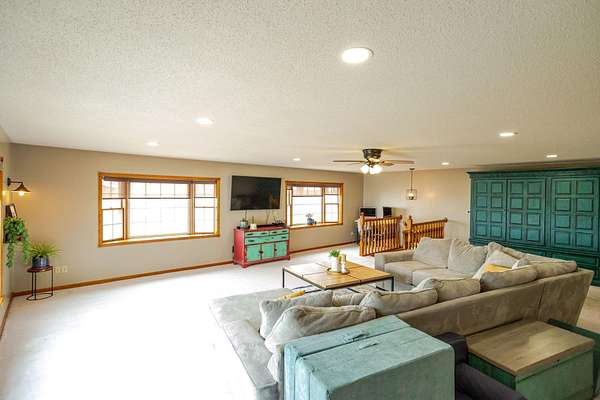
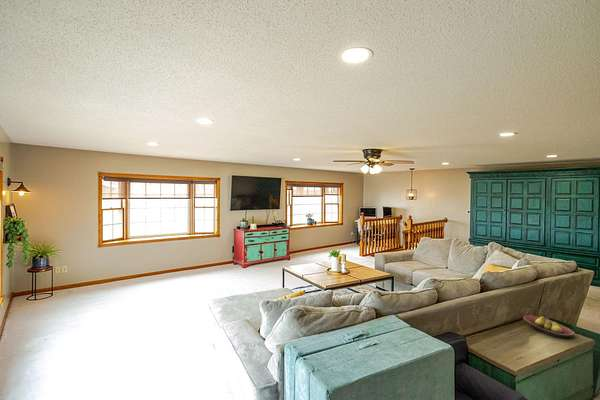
+ fruit bowl [523,315,576,339]
